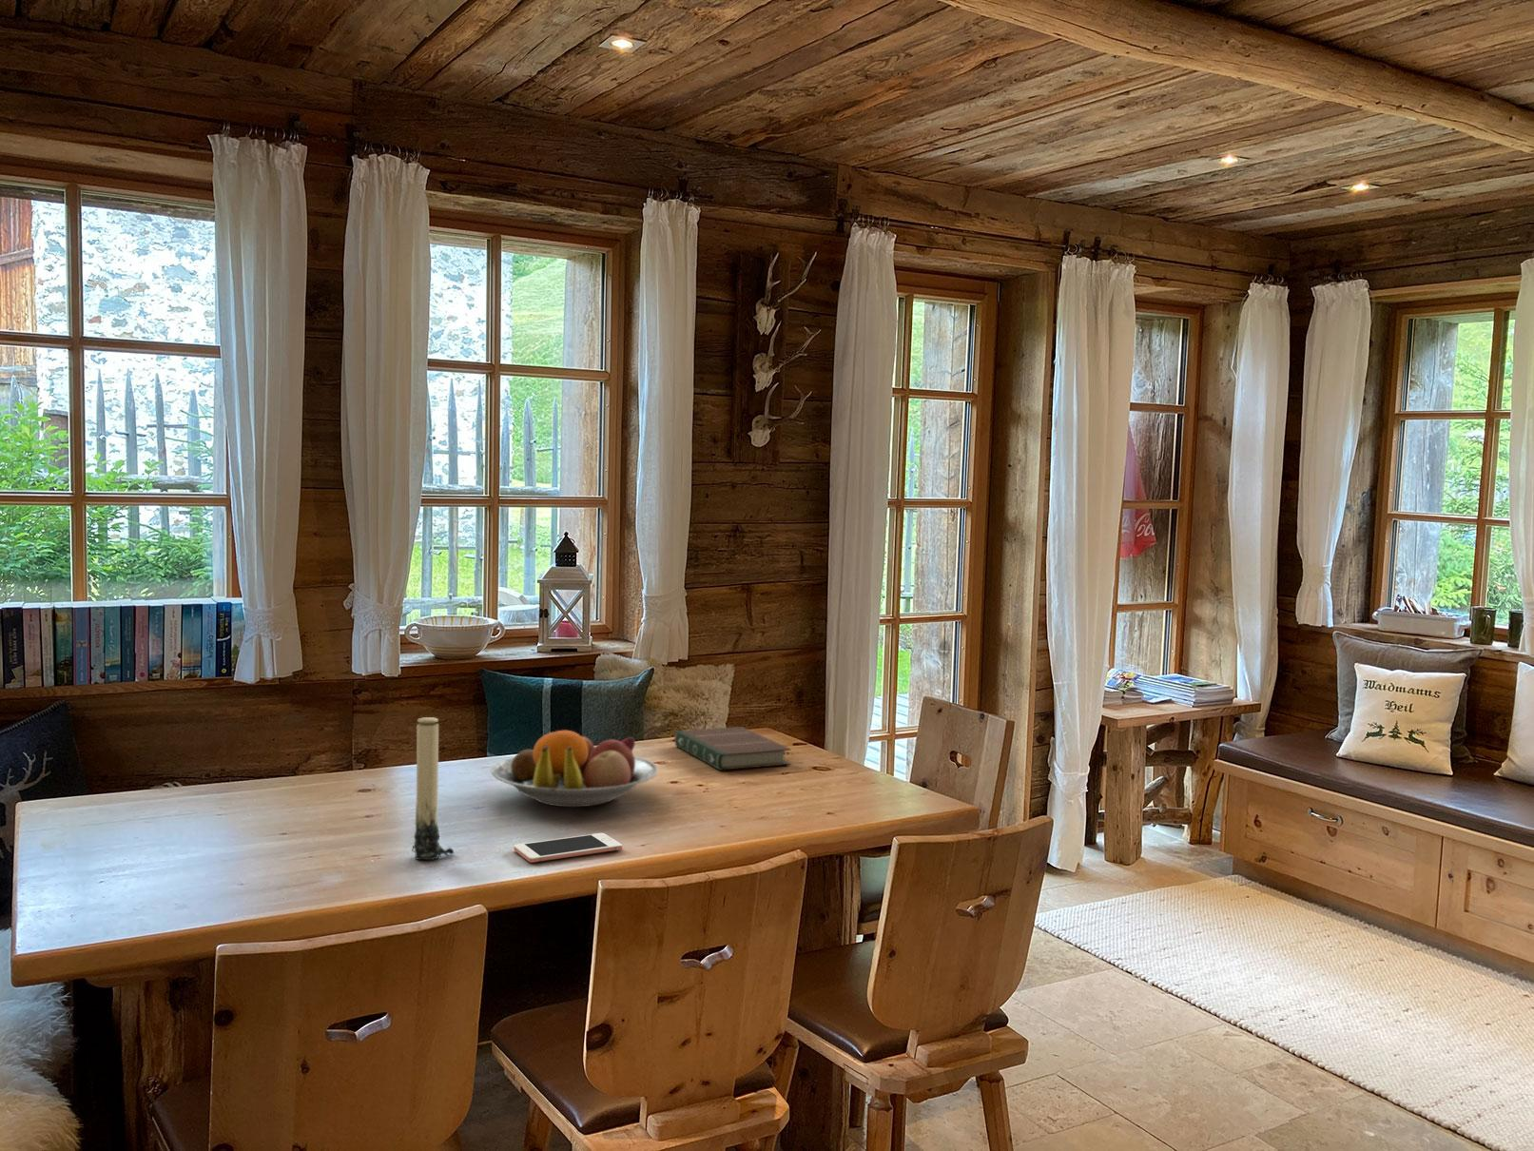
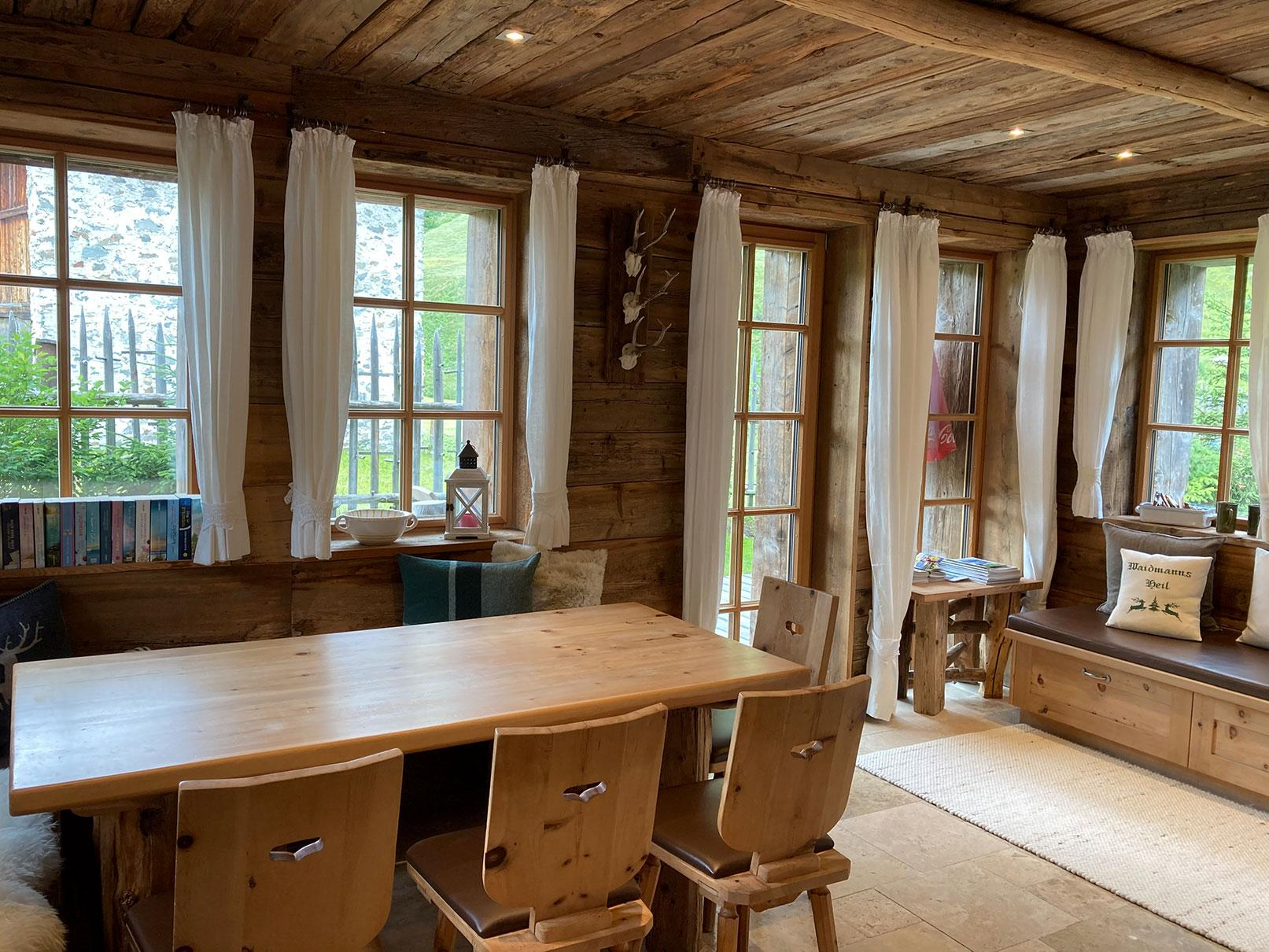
- book [673,725,792,771]
- candle [411,716,455,862]
- fruit bowl [491,727,659,808]
- cell phone [513,832,623,863]
